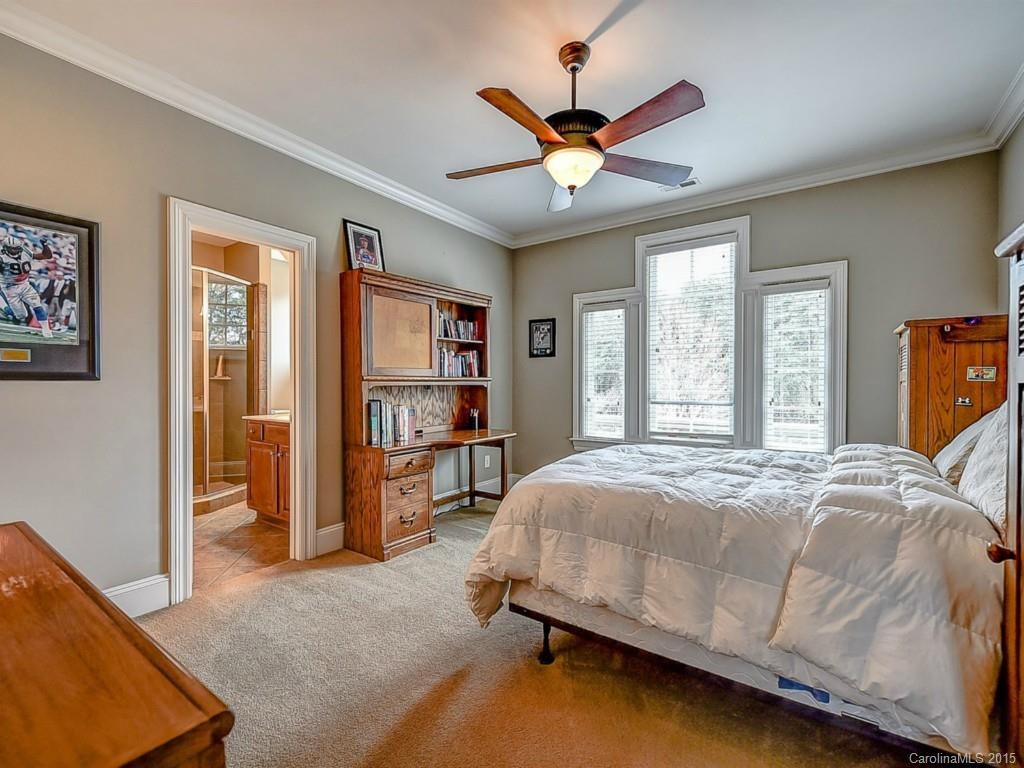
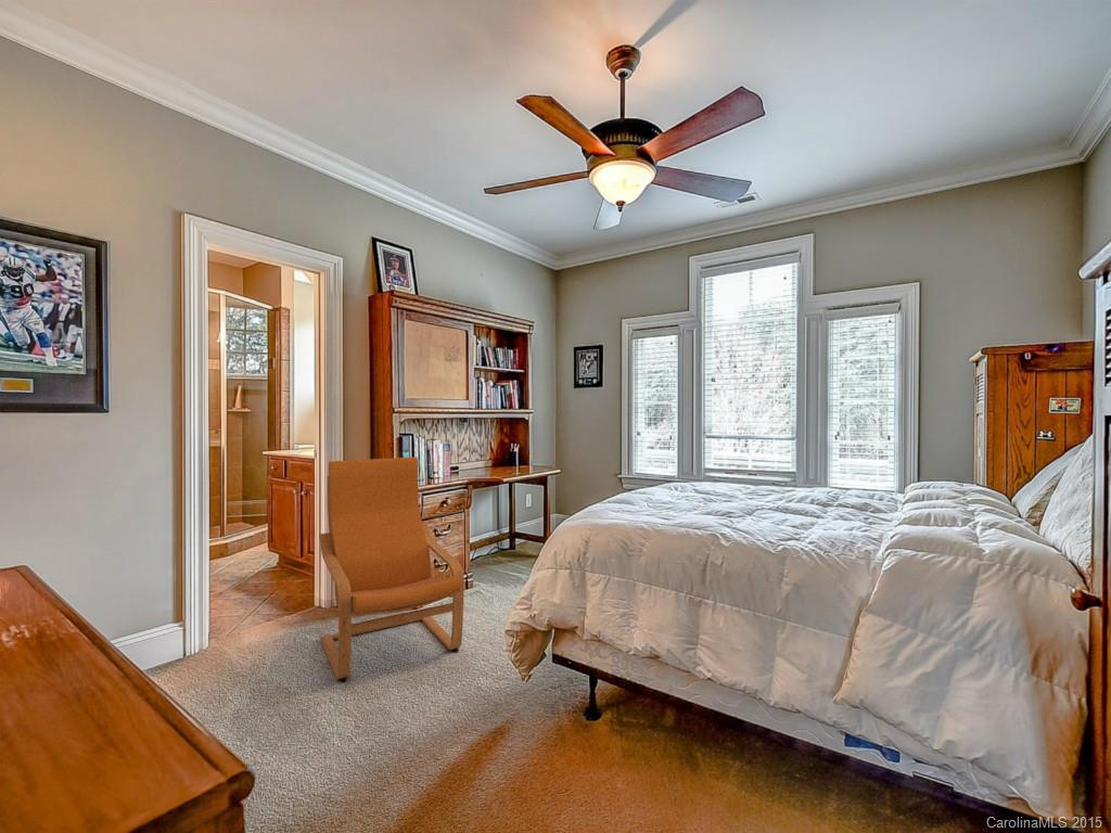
+ armchair [318,456,465,683]
